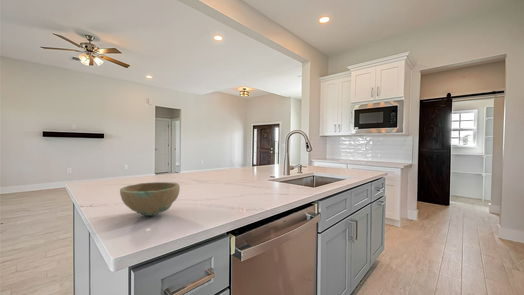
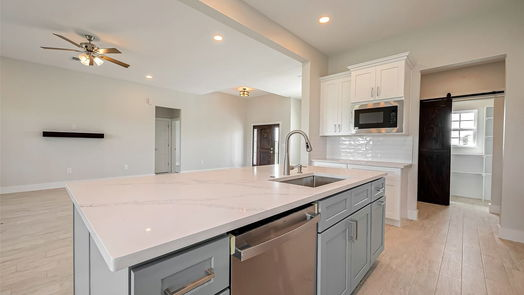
- bowl [119,181,181,217]
